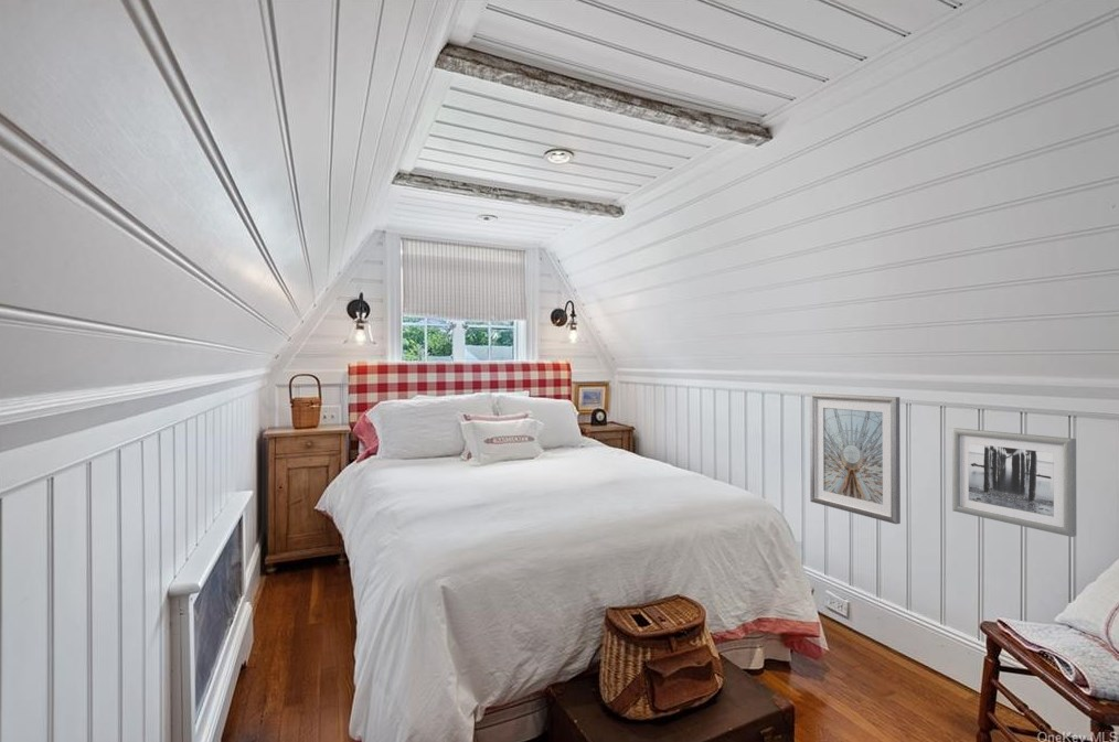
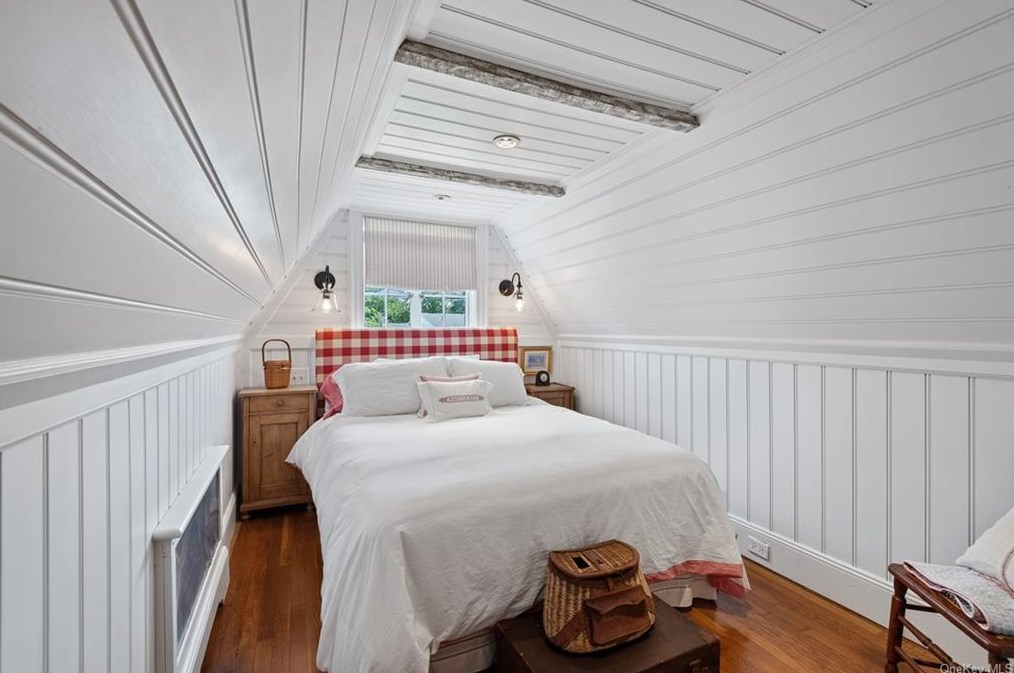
- wall art [951,427,1077,538]
- picture frame [809,392,902,525]
